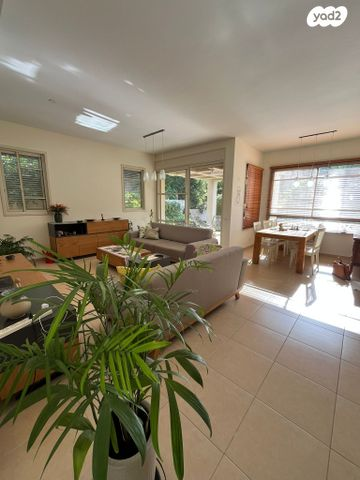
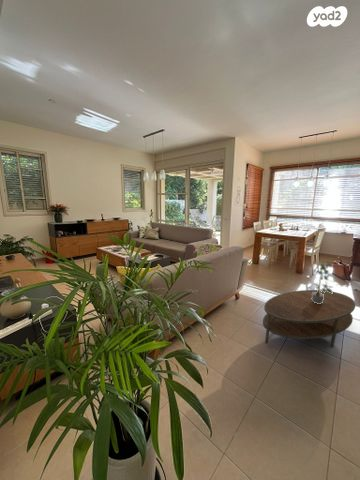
+ coffee table [262,289,357,349]
+ potted plant [308,260,334,304]
